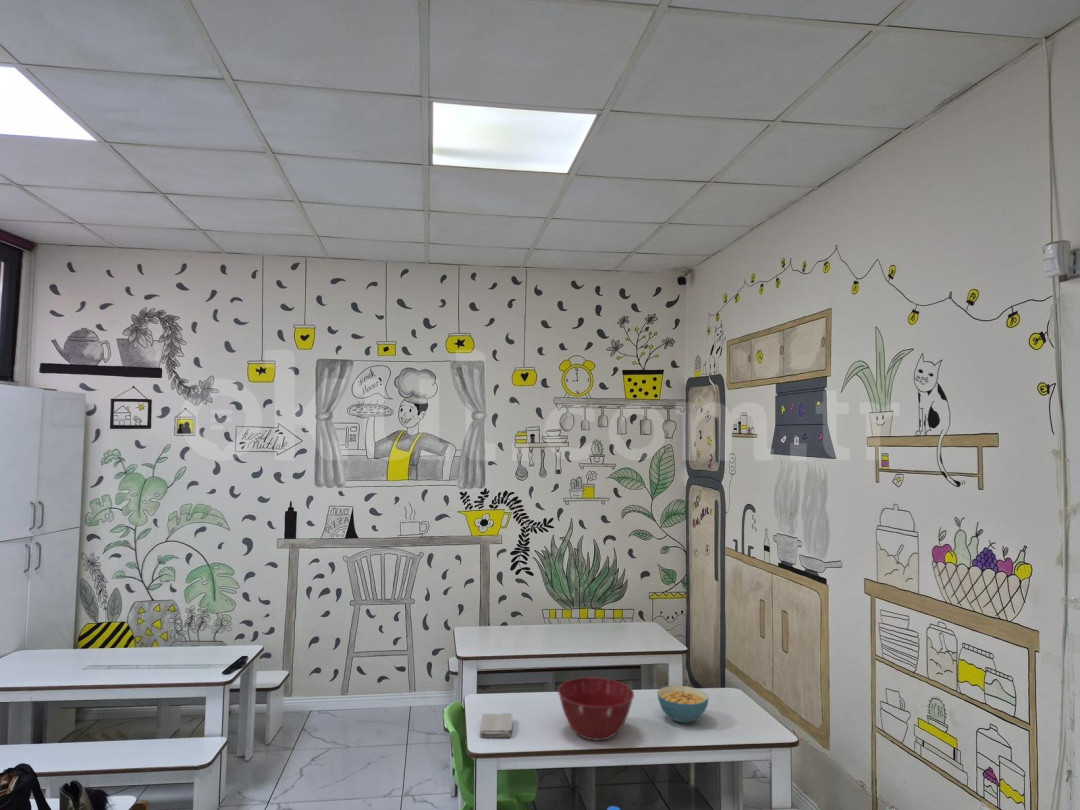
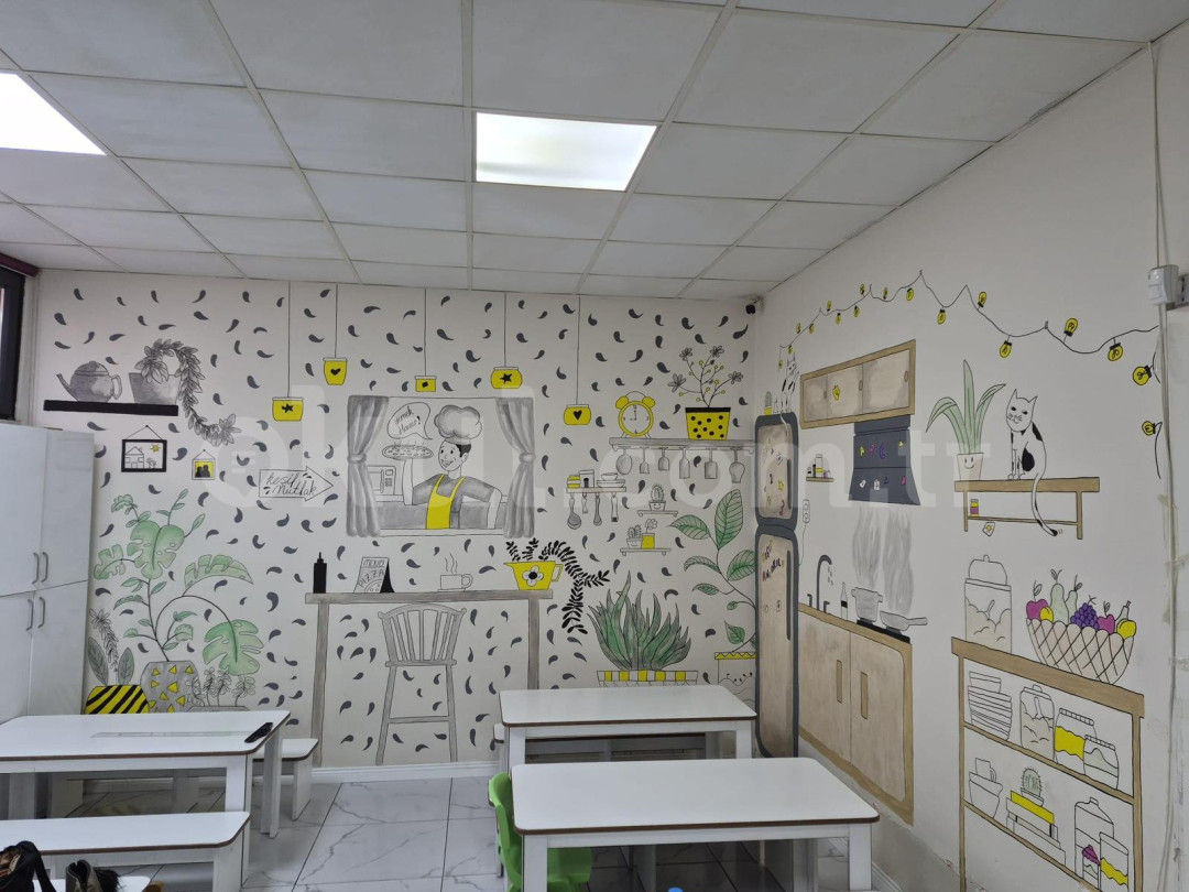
- mixing bowl [557,676,635,741]
- washcloth [479,712,513,739]
- cereal bowl [656,685,710,724]
